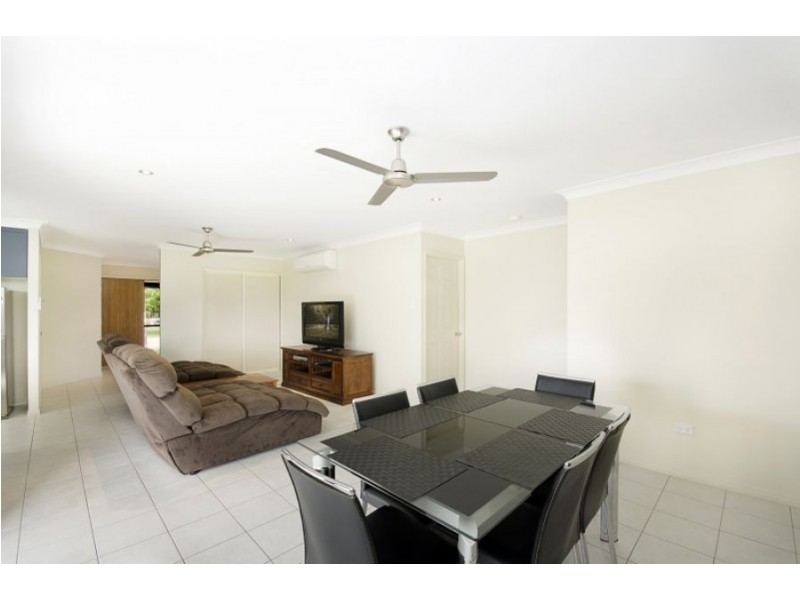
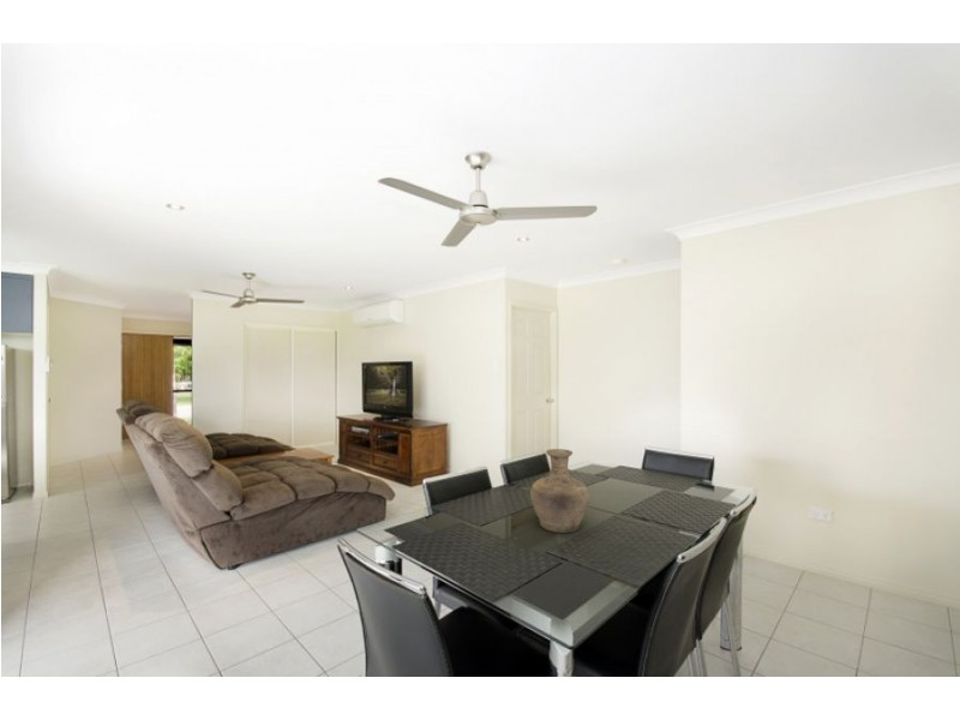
+ vase [529,448,590,534]
